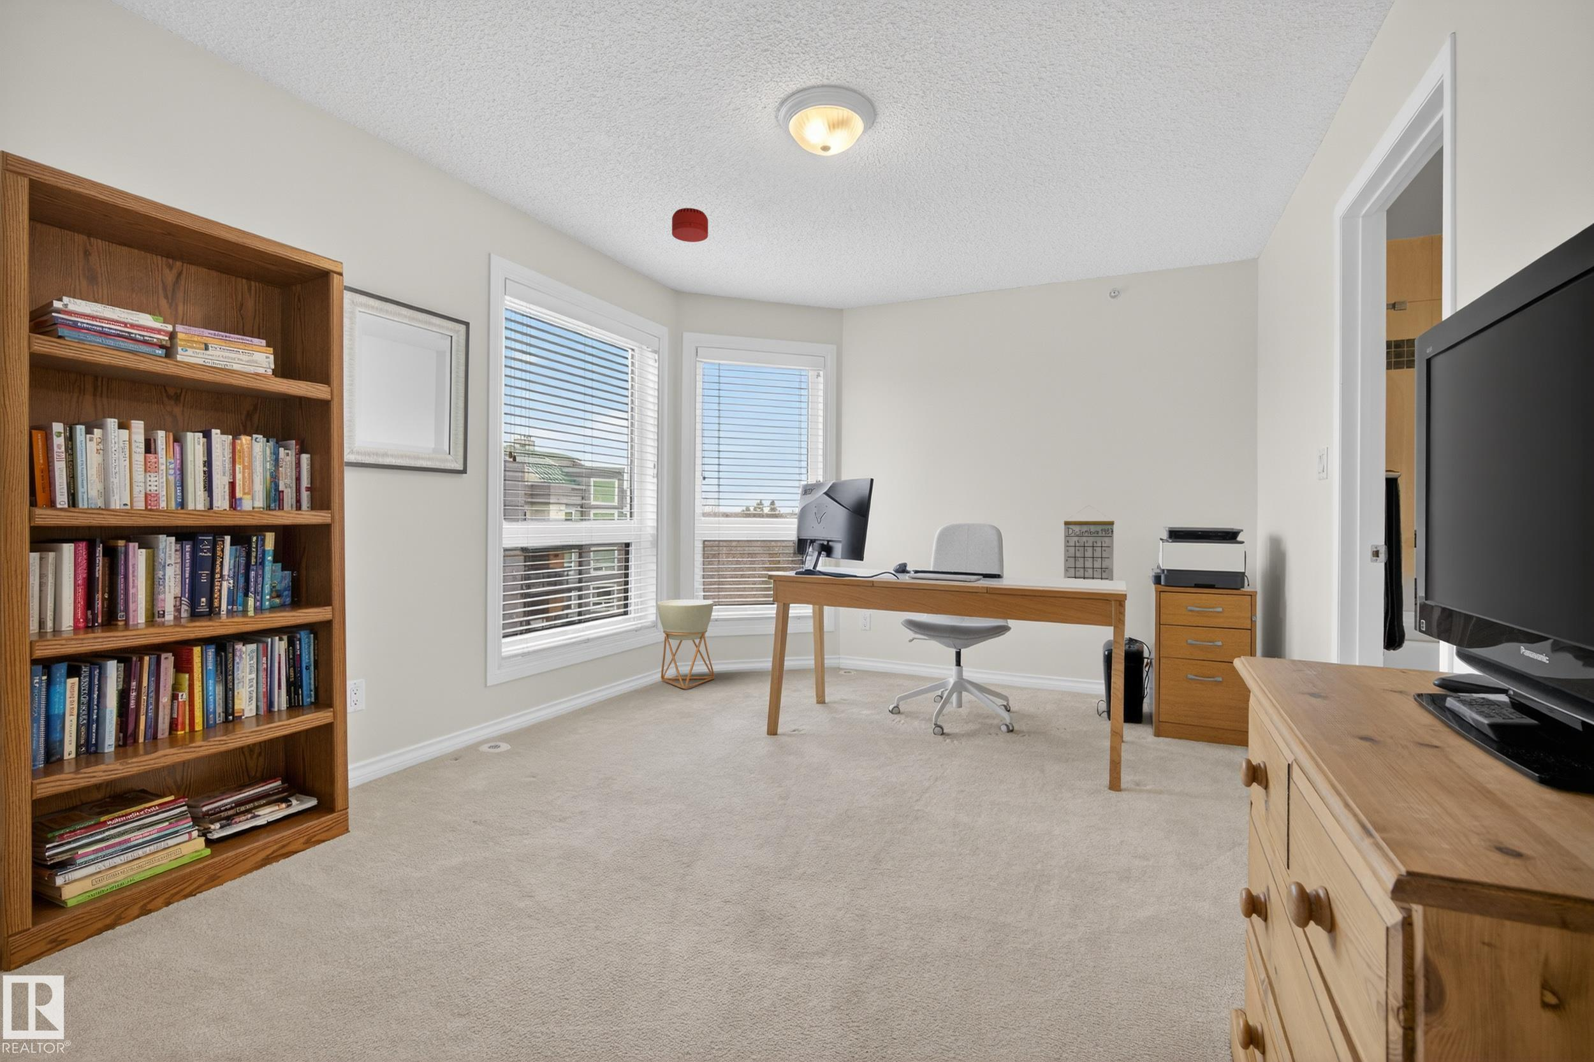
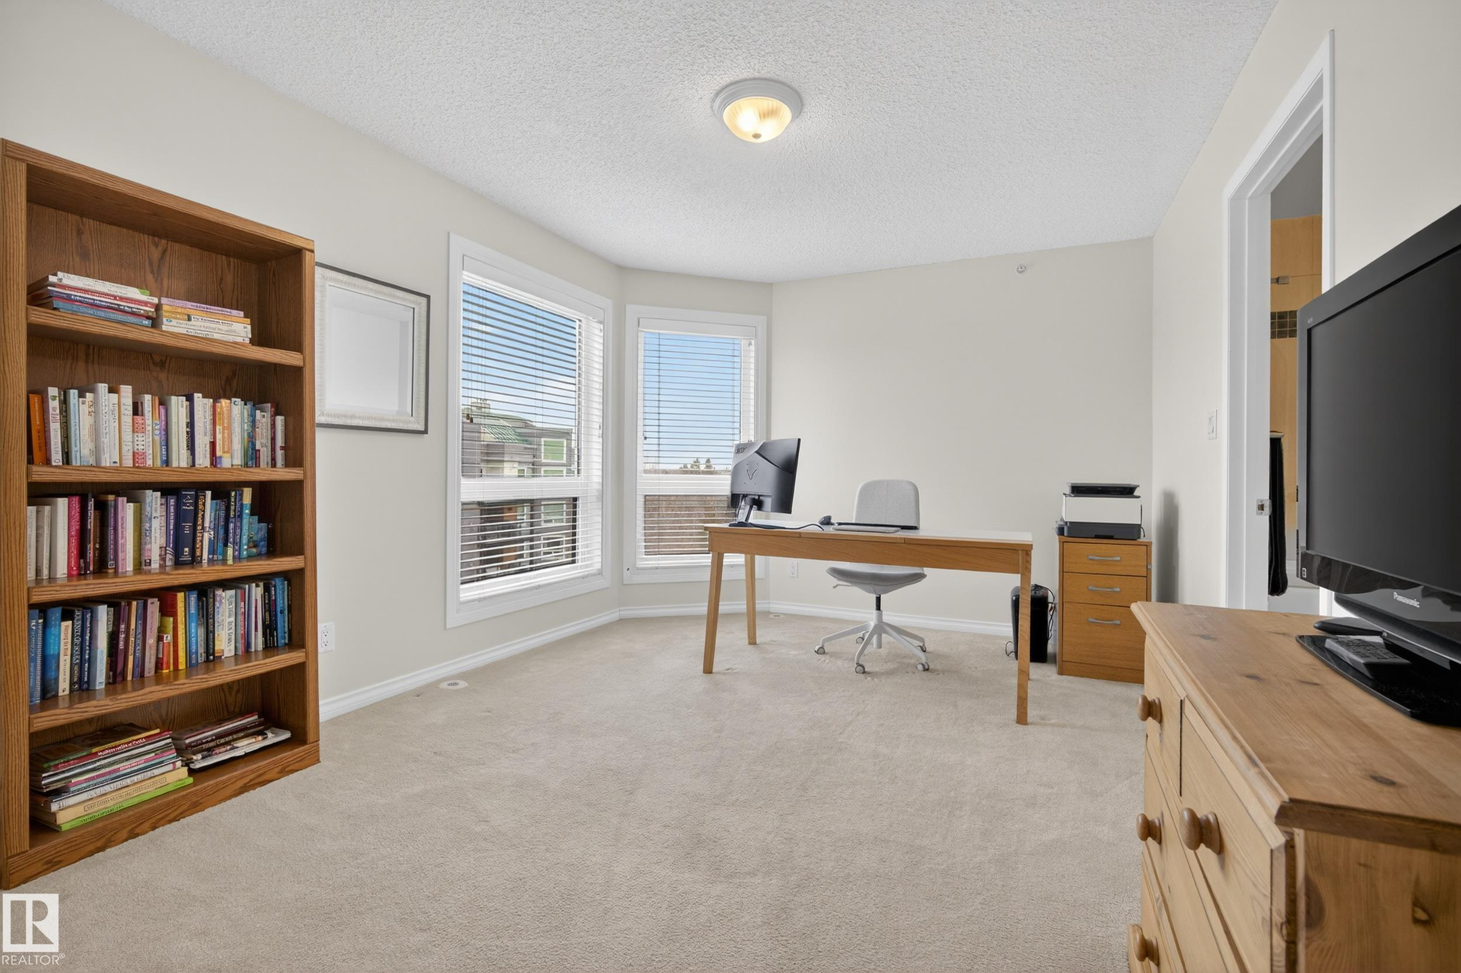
- calendar [1063,505,1115,581]
- smoke detector [672,207,709,243]
- planter [657,600,715,689]
